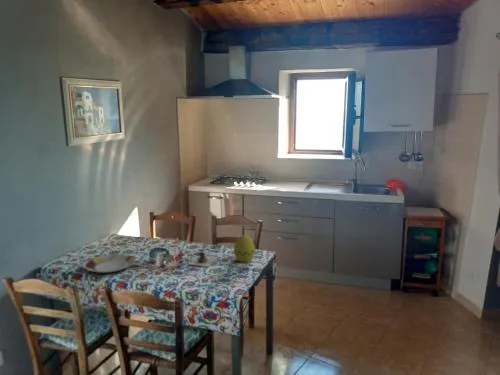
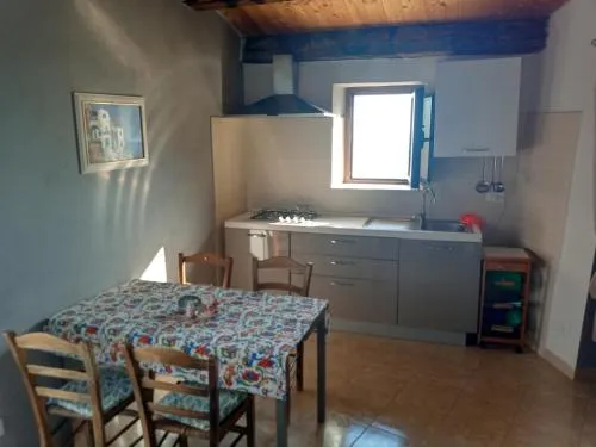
- teapot [187,250,217,268]
- decorative egg [233,234,256,263]
- plate [83,253,136,274]
